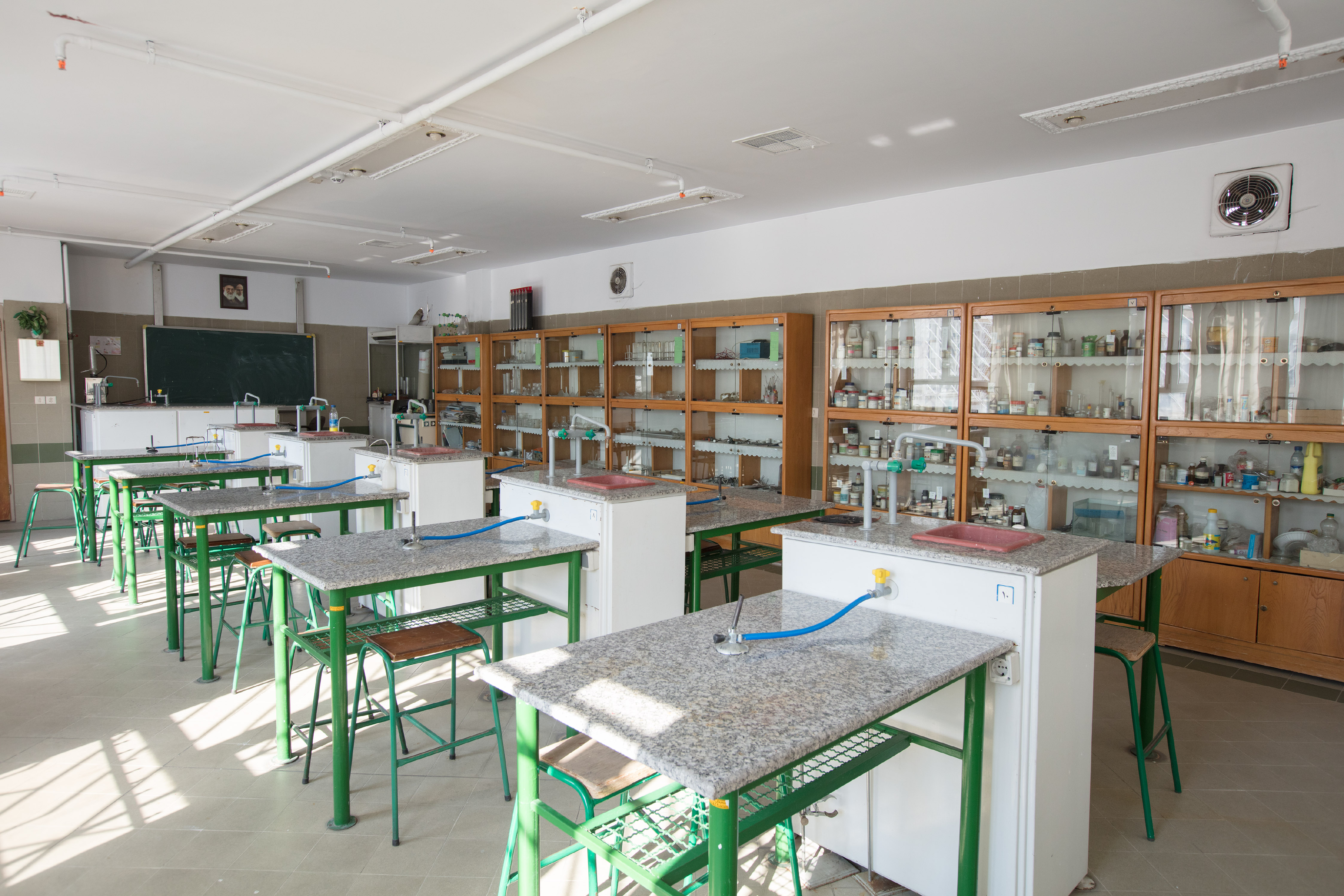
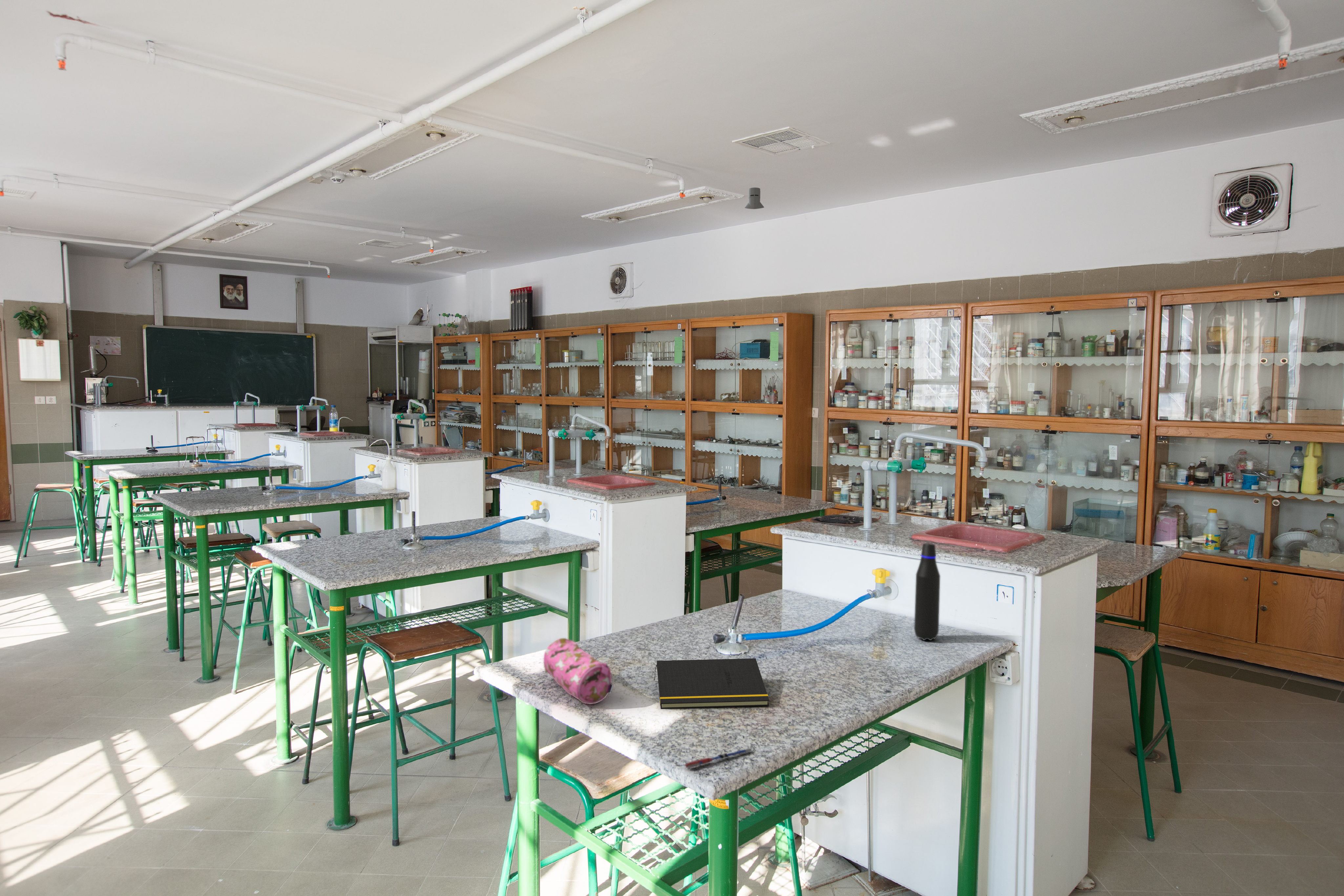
+ notepad [654,658,769,709]
+ pen [684,748,753,768]
+ pencil case [543,638,613,704]
+ water bottle [914,543,941,641]
+ knight helmet [744,187,765,209]
